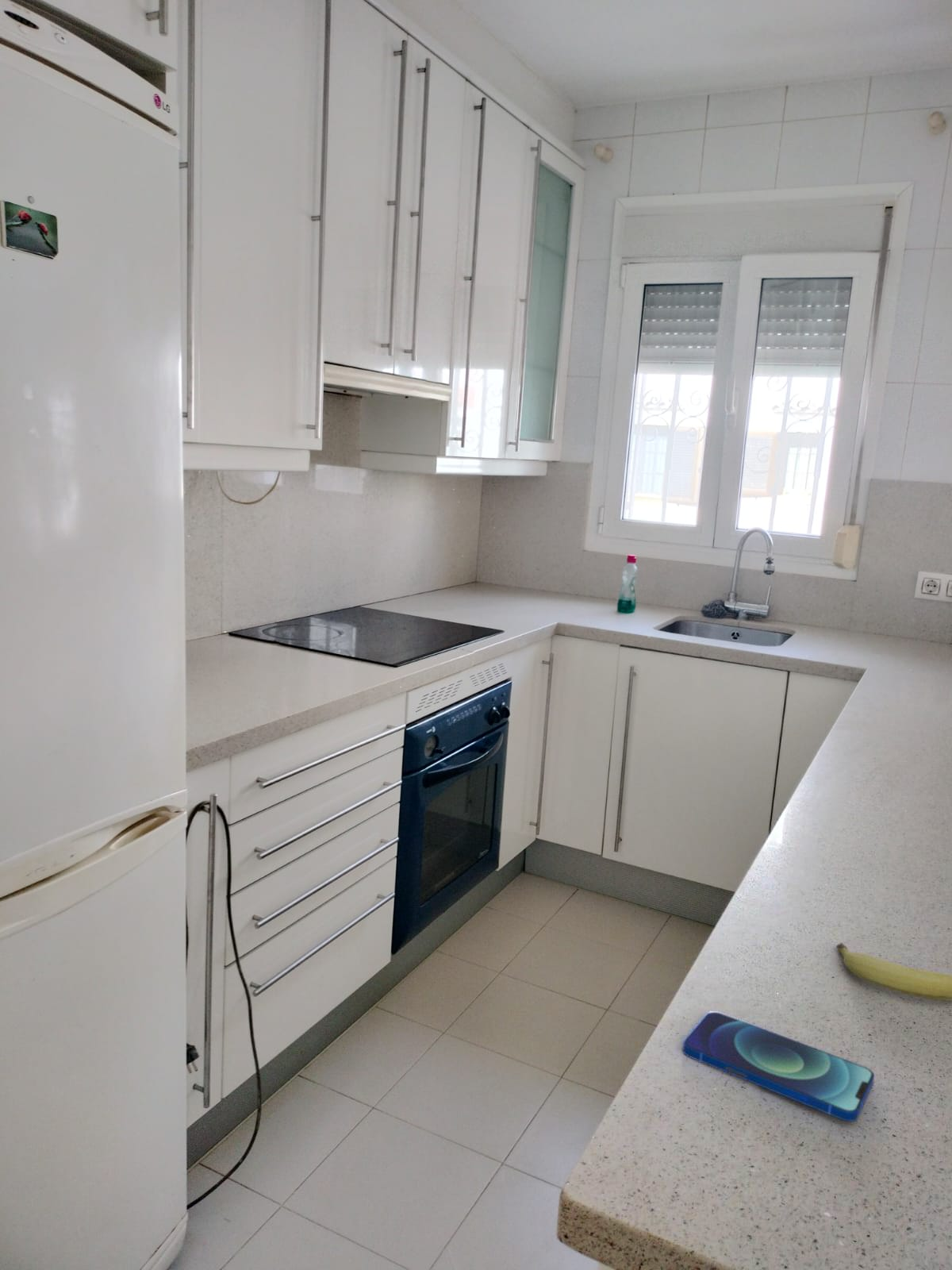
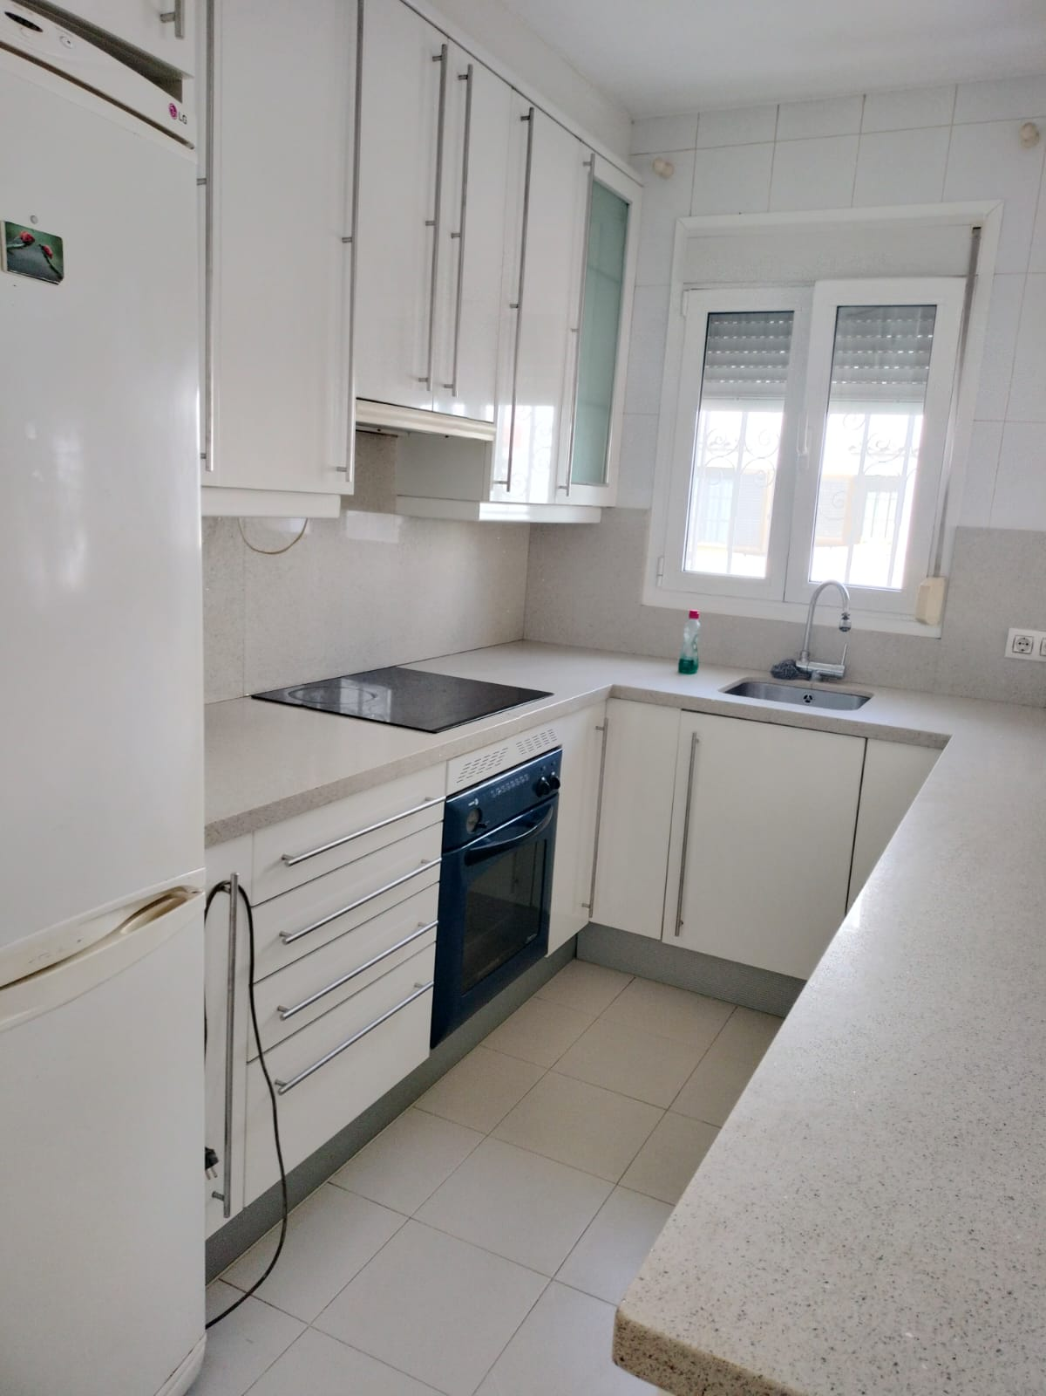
- smartphone [681,1010,875,1122]
- fruit [835,941,952,1002]
